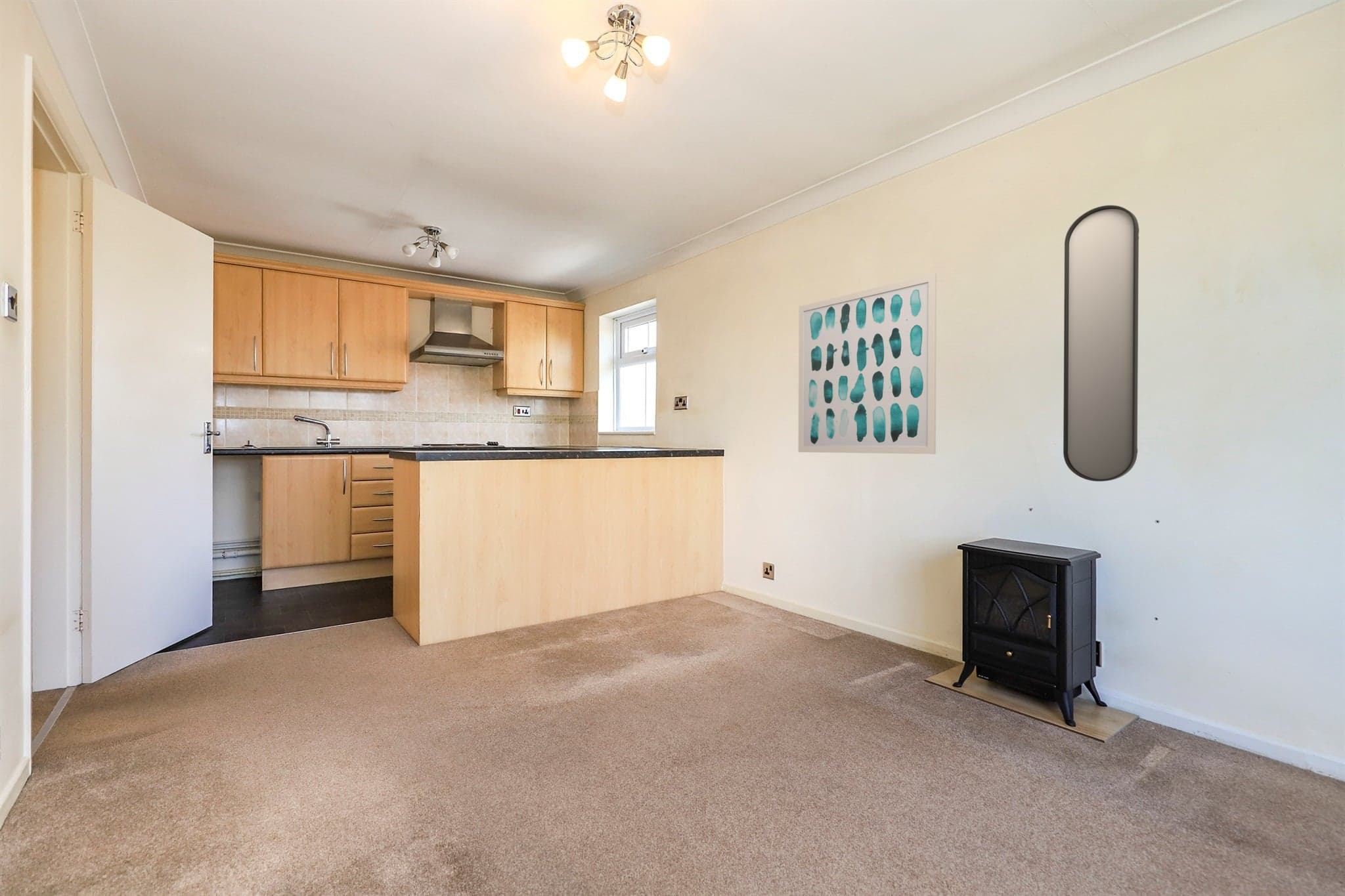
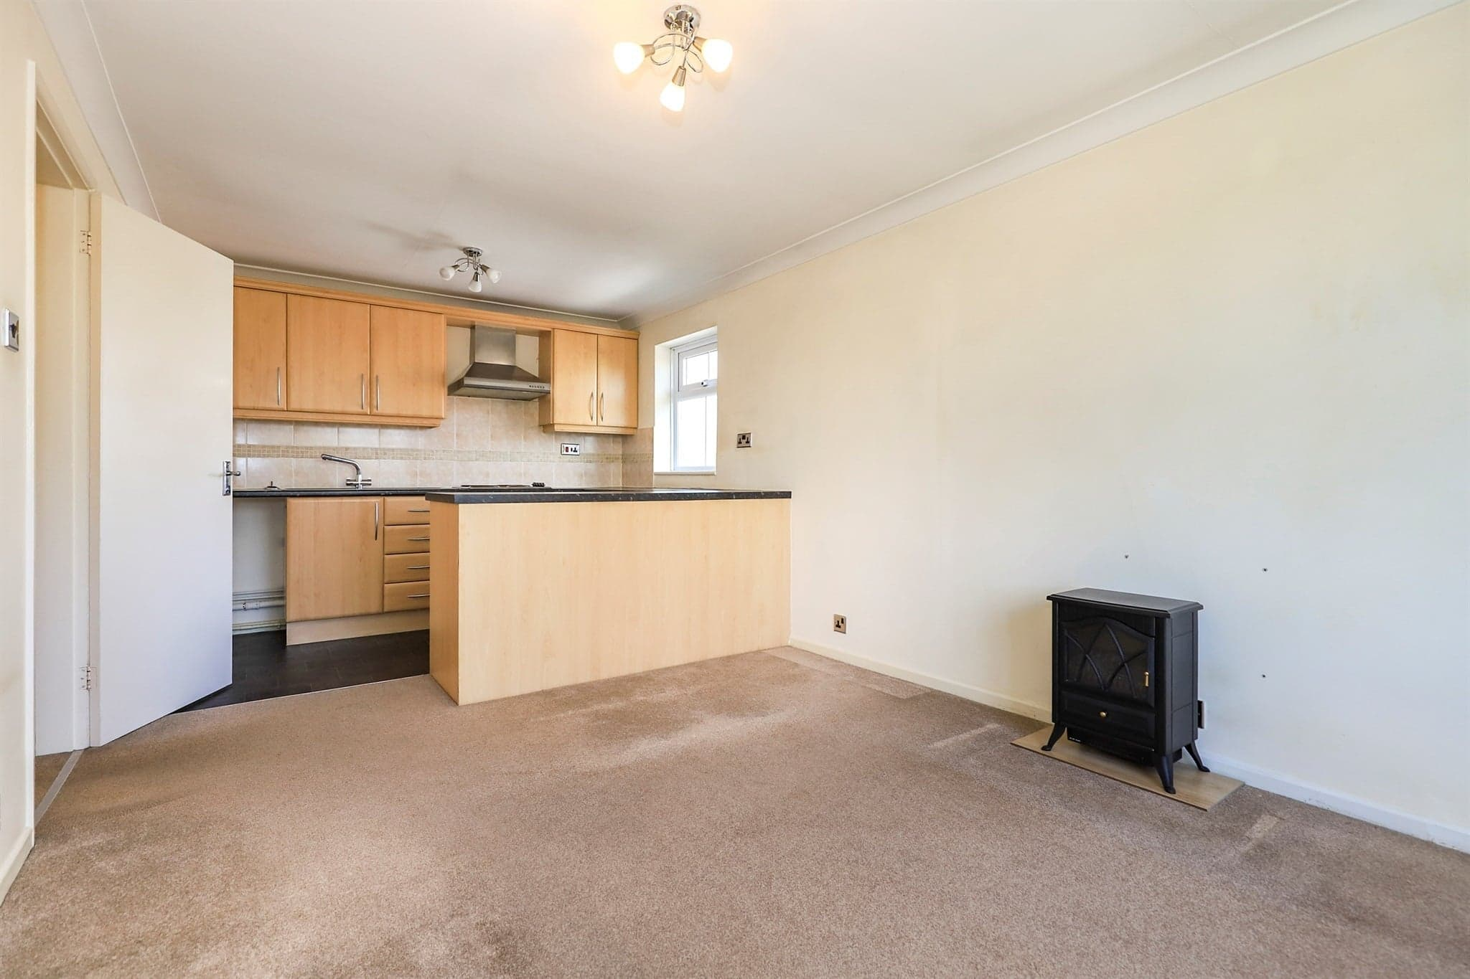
- home mirror [1063,205,1139,482]
- wall art [798,272,937,455]
